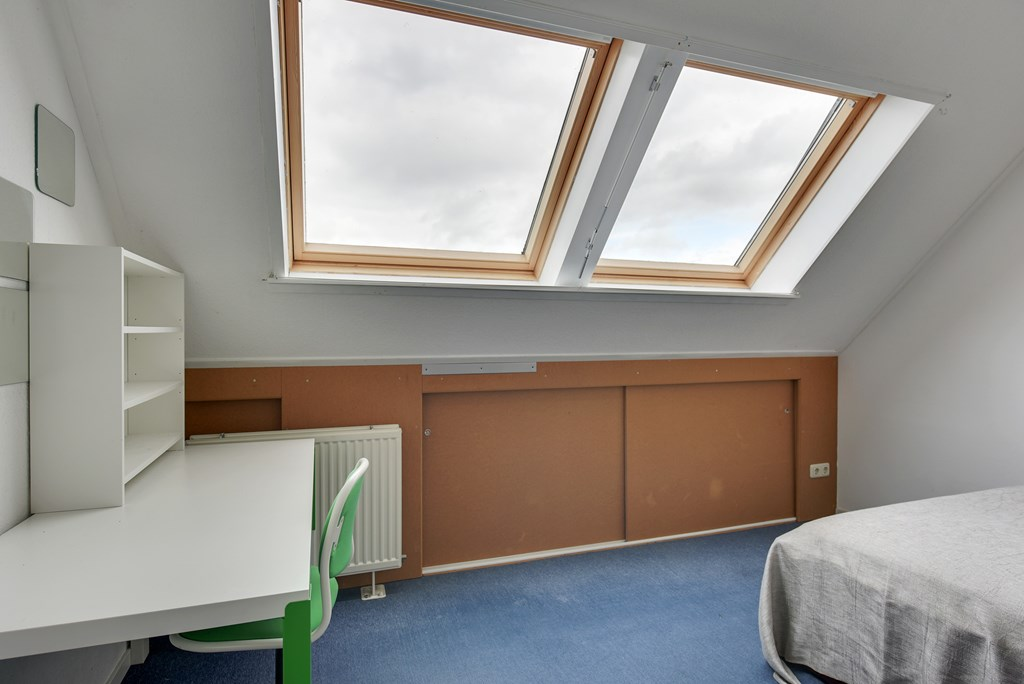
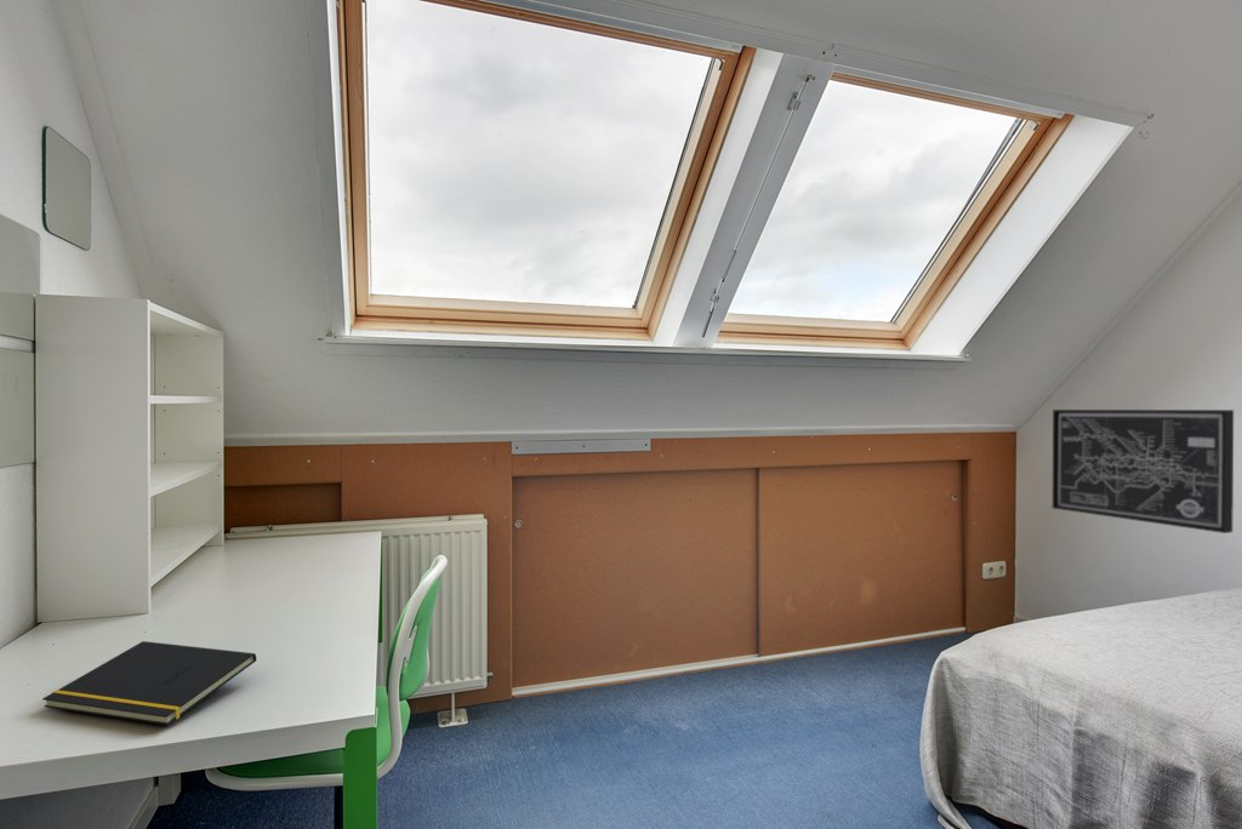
+ wall art [1052,408,1235,534]
+ notepad [41,640,257,726]
